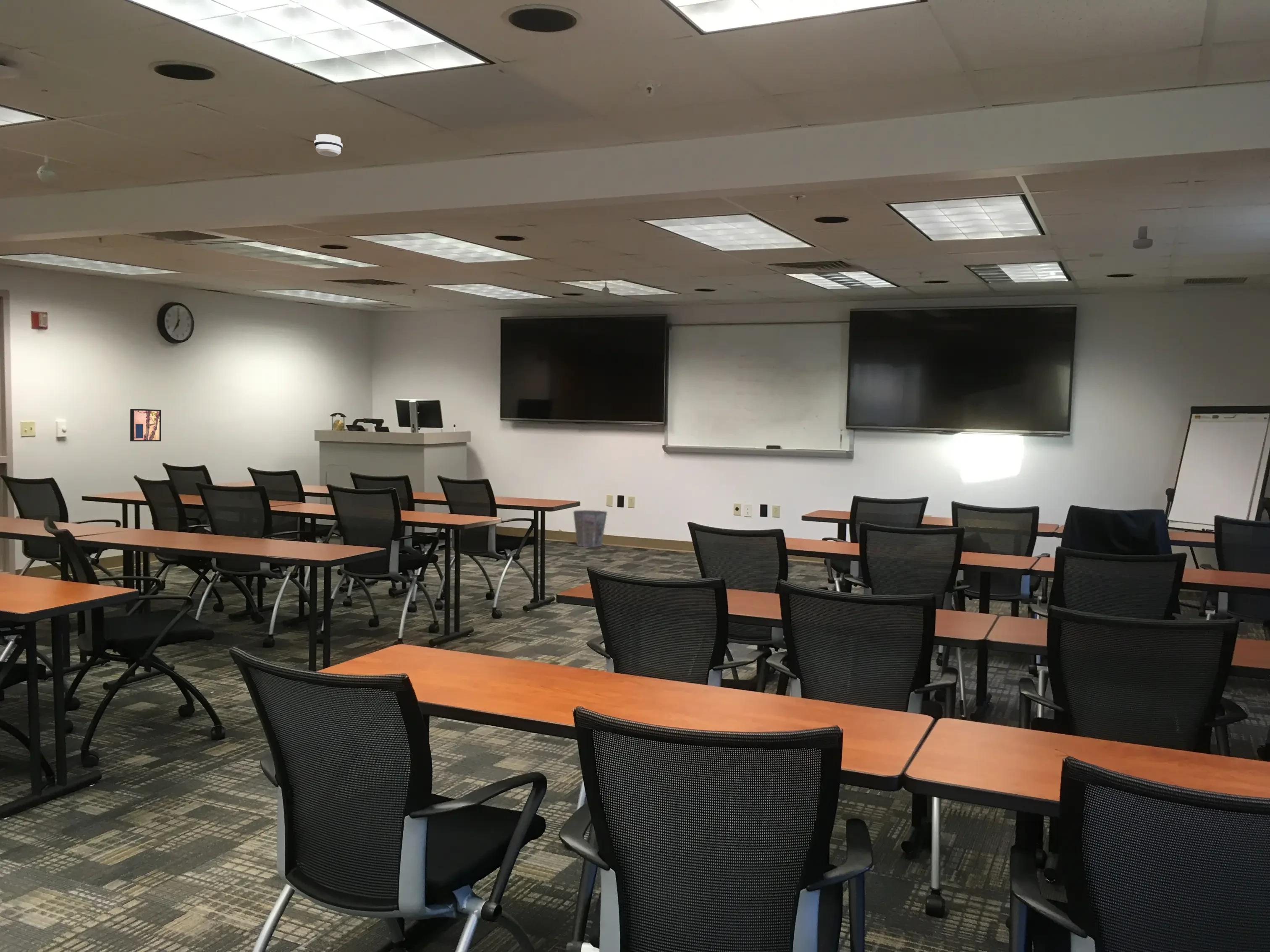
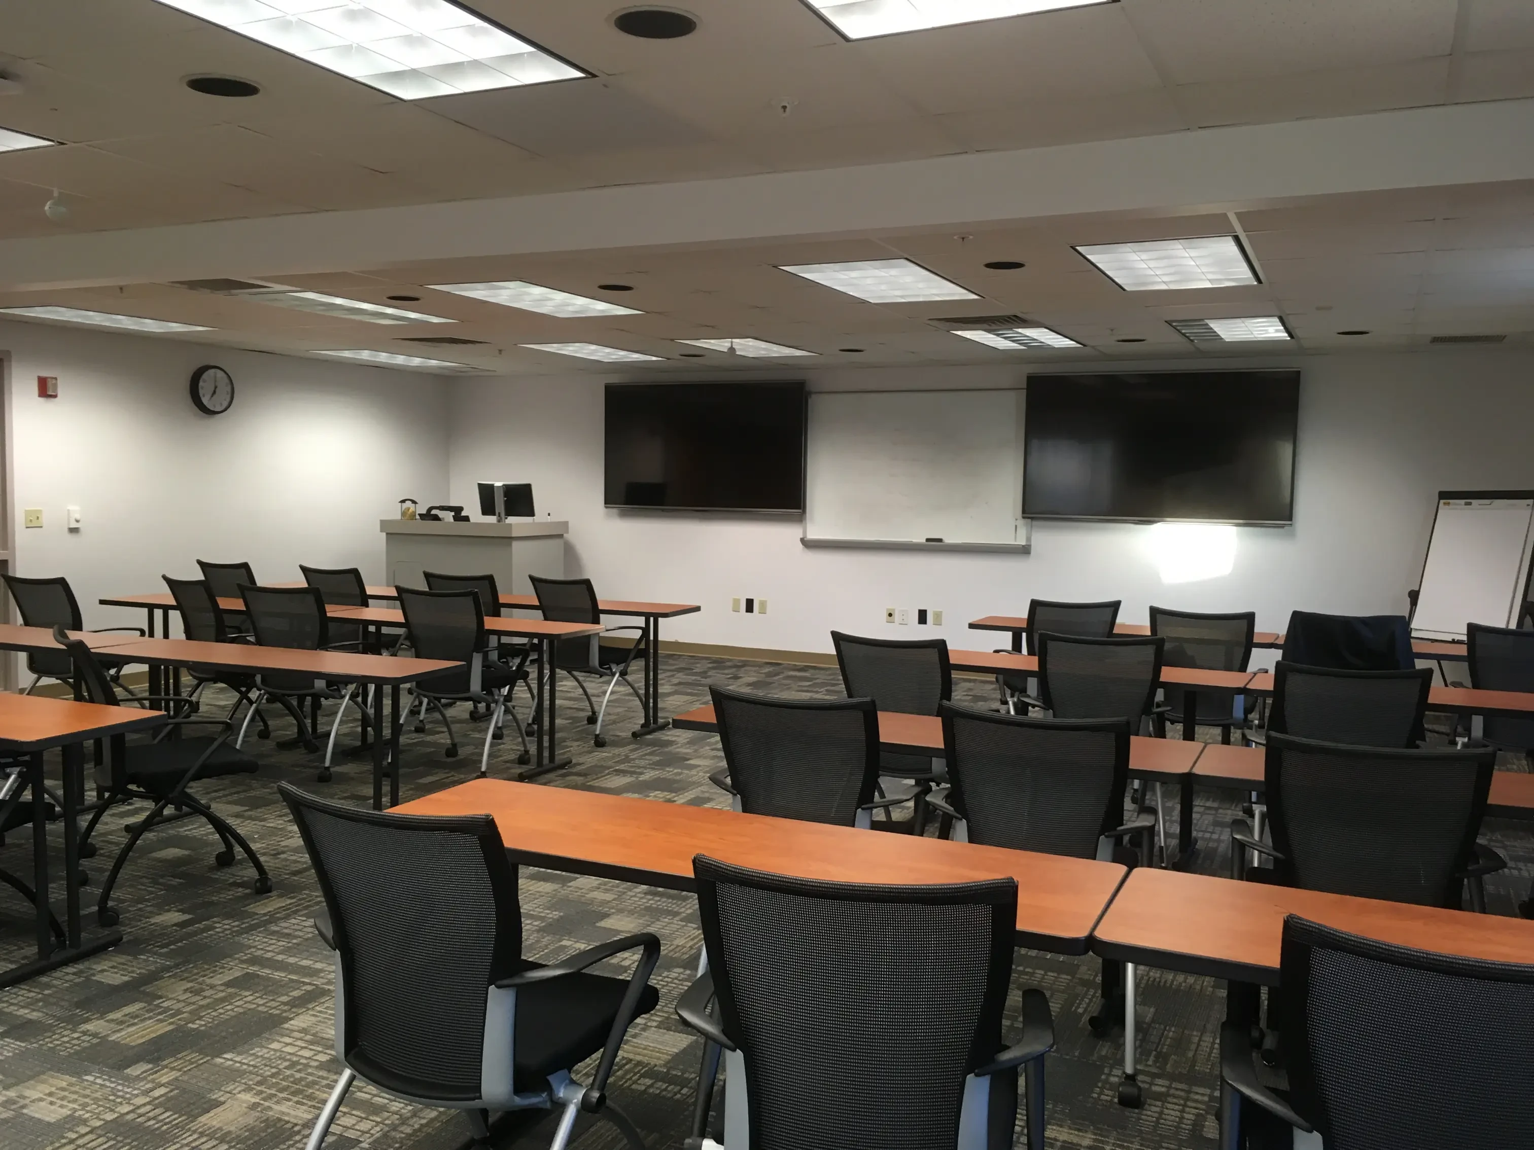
- waste bin [573,510,608,547]
- smoke detector [314,133,343,157]
- security camera [1132,226,1153,249]
- wall art [130,408,162,442]
